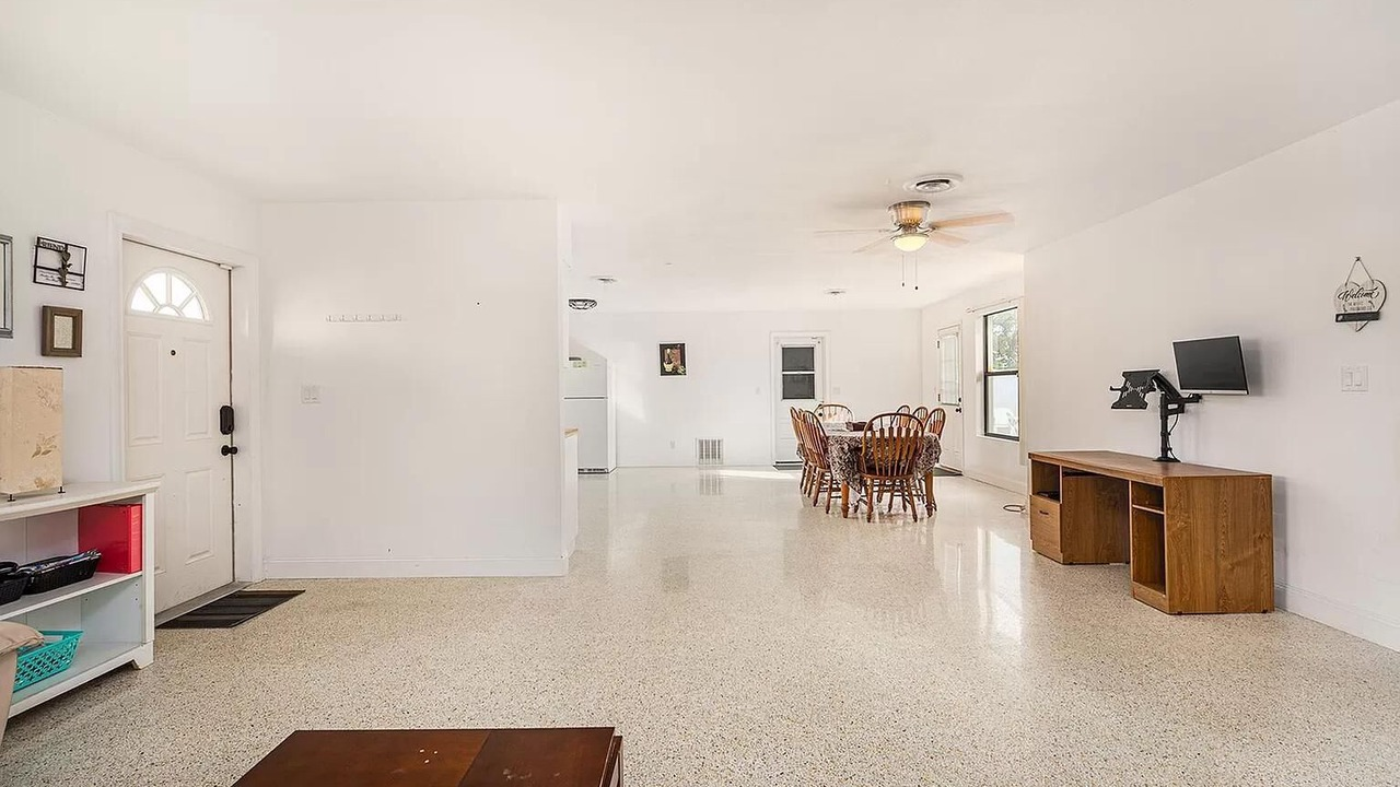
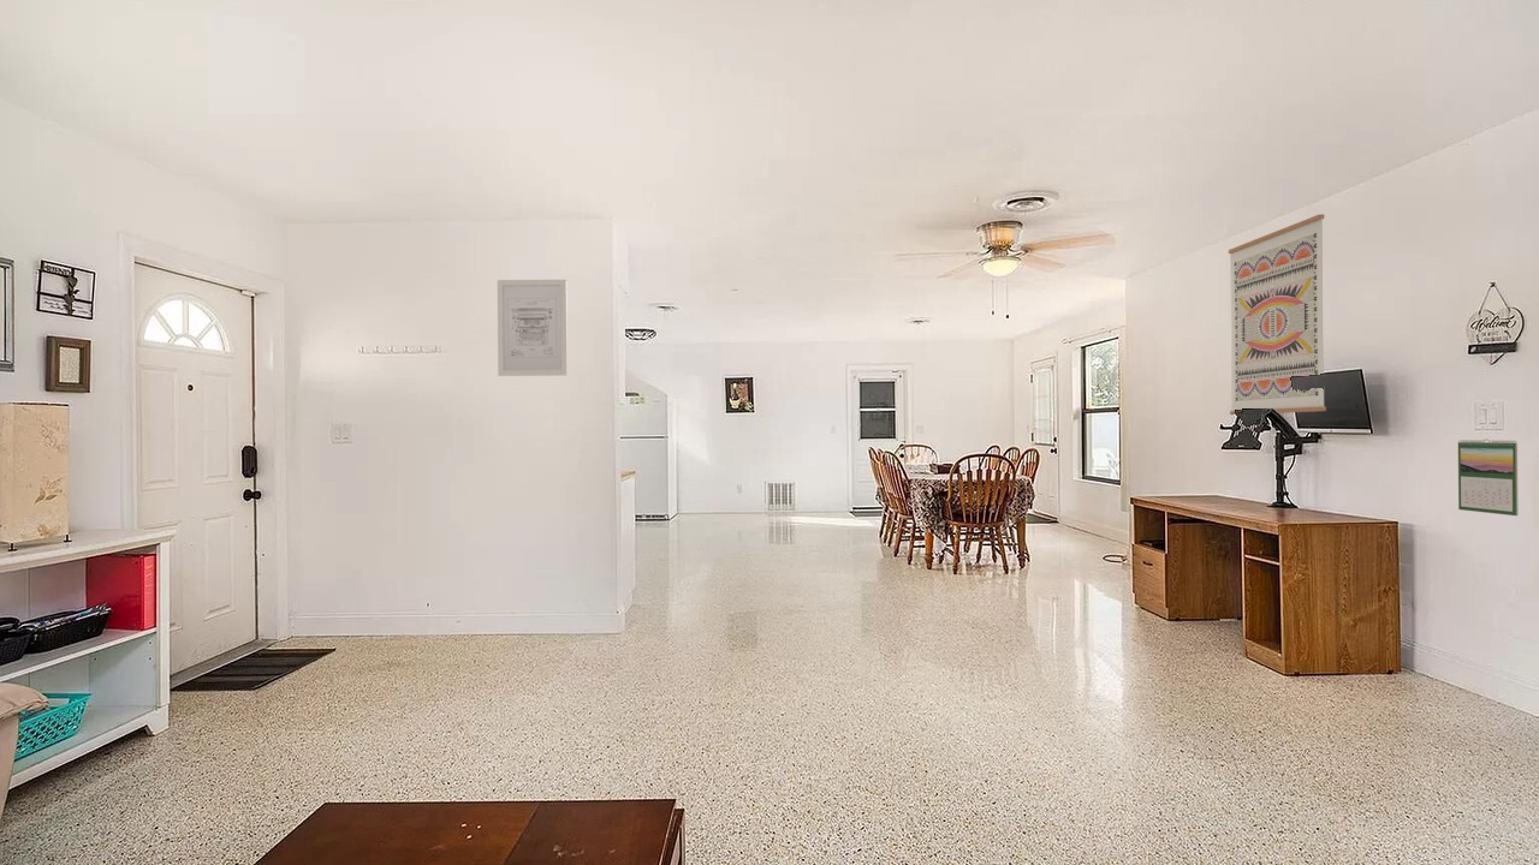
+ wall art [497,279,569,377]
+ calendar [1457,439,1520,517]
+ wall art [1228,214,1327,416]
